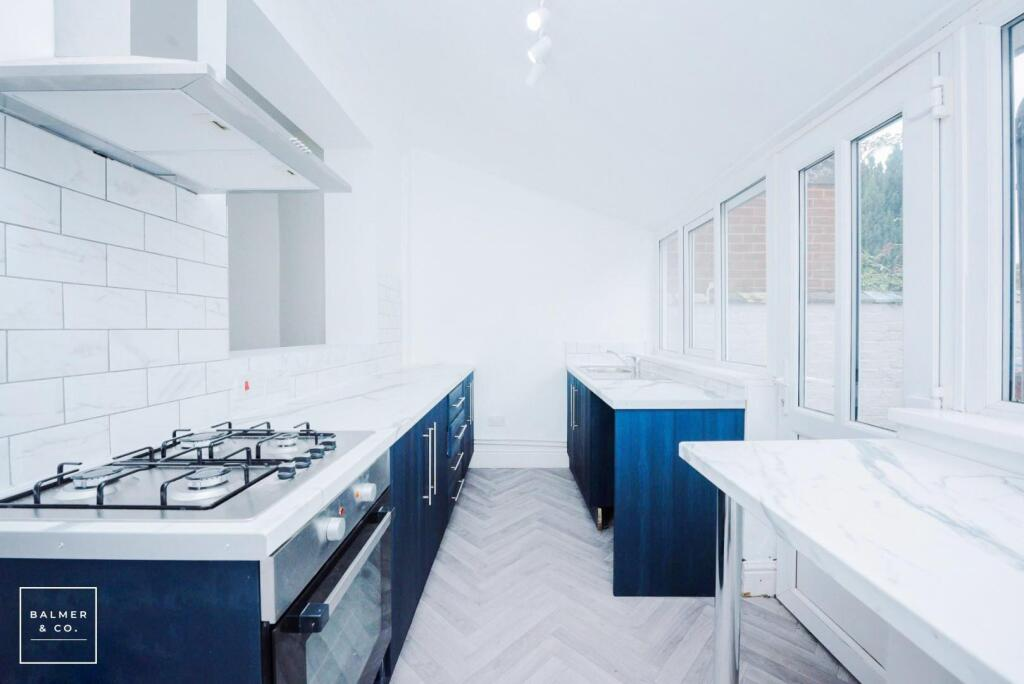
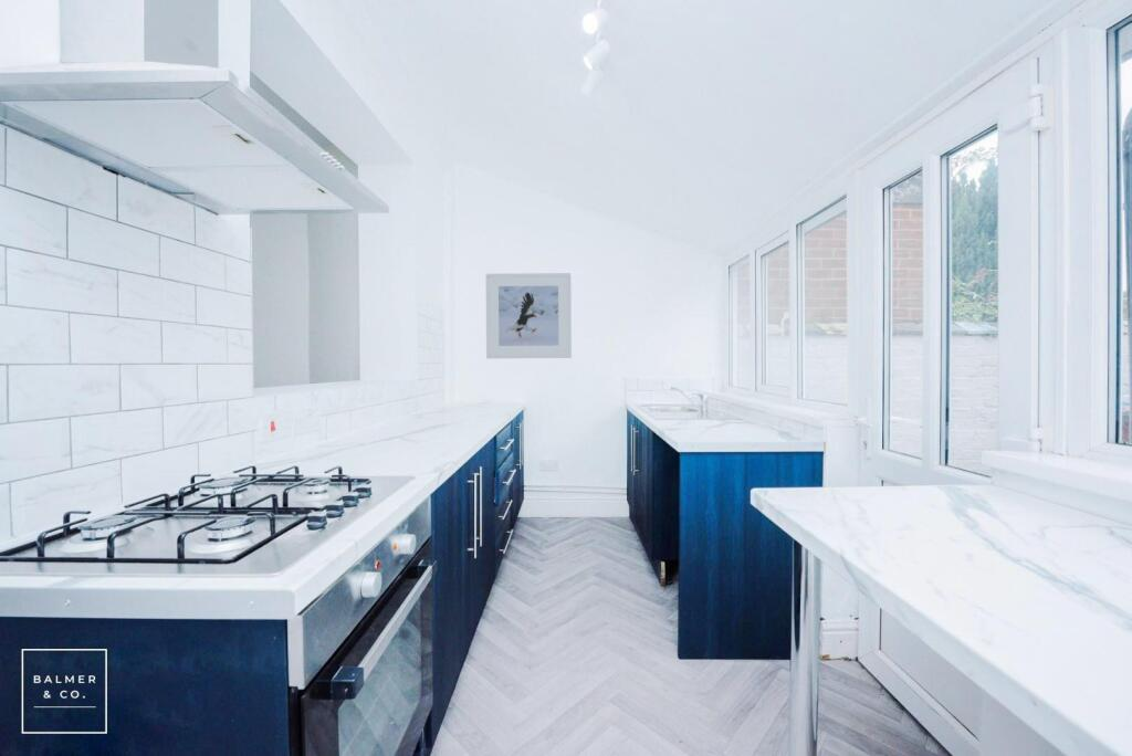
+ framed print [485,272,573,359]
